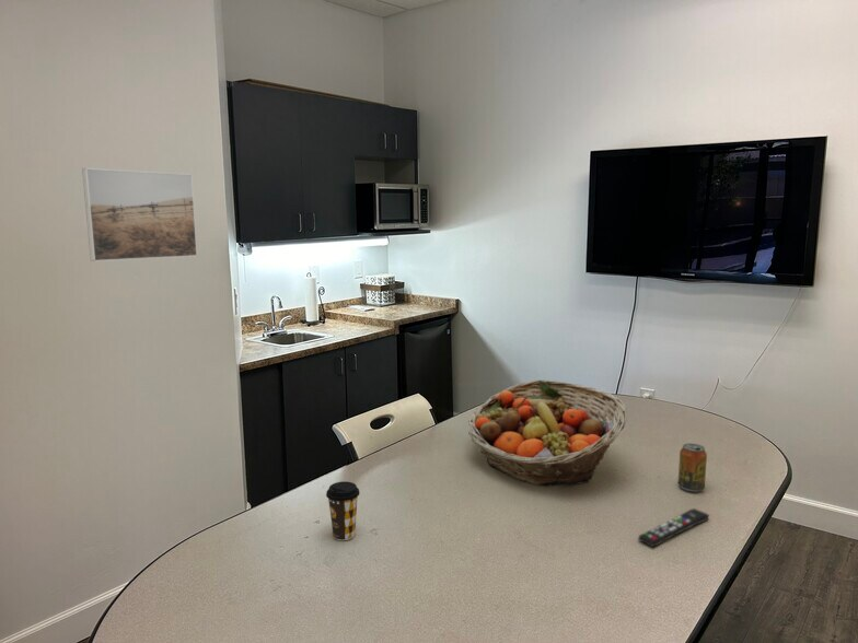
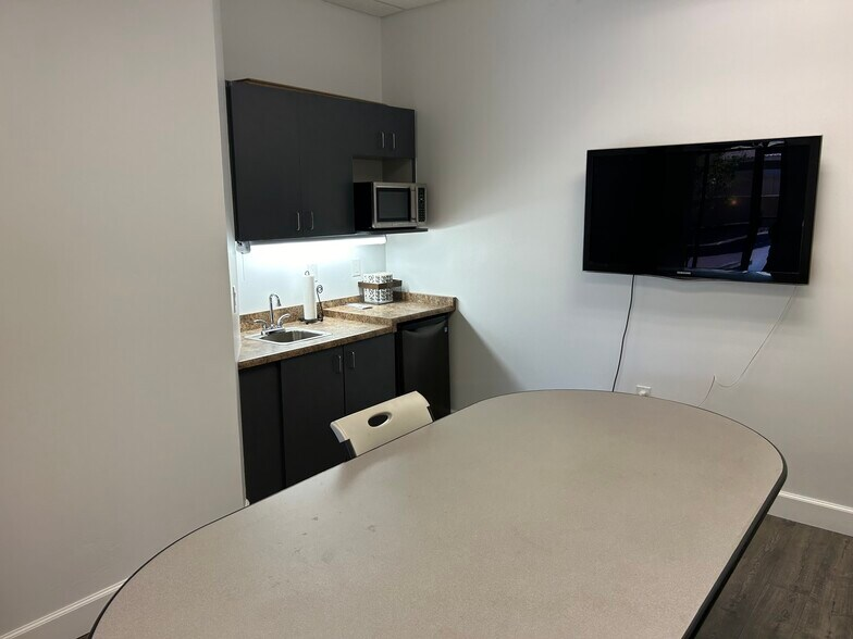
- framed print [81,167,198,262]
- remote control [637,507,710,548]
- beverage can [677,443,708,493]
- coffee cup [325,480,361,541]
- fruit basket [467,379,628,488]
